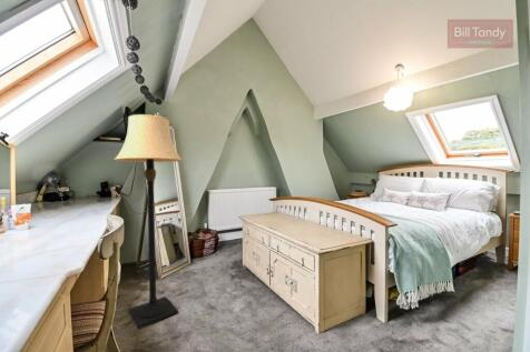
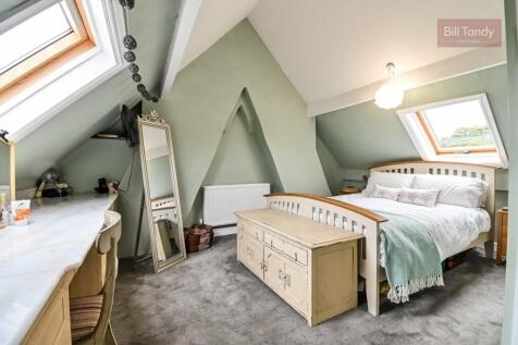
- lamp [112,113,184,330]
